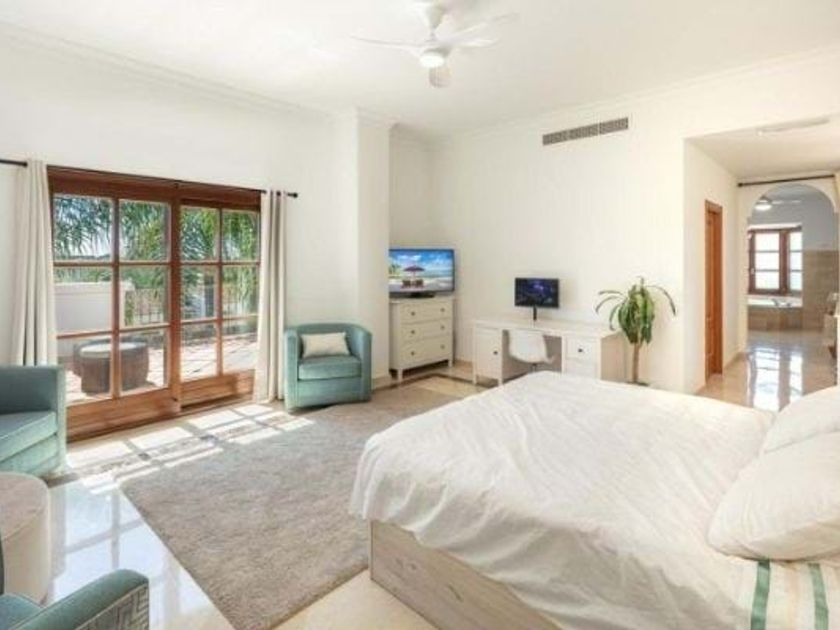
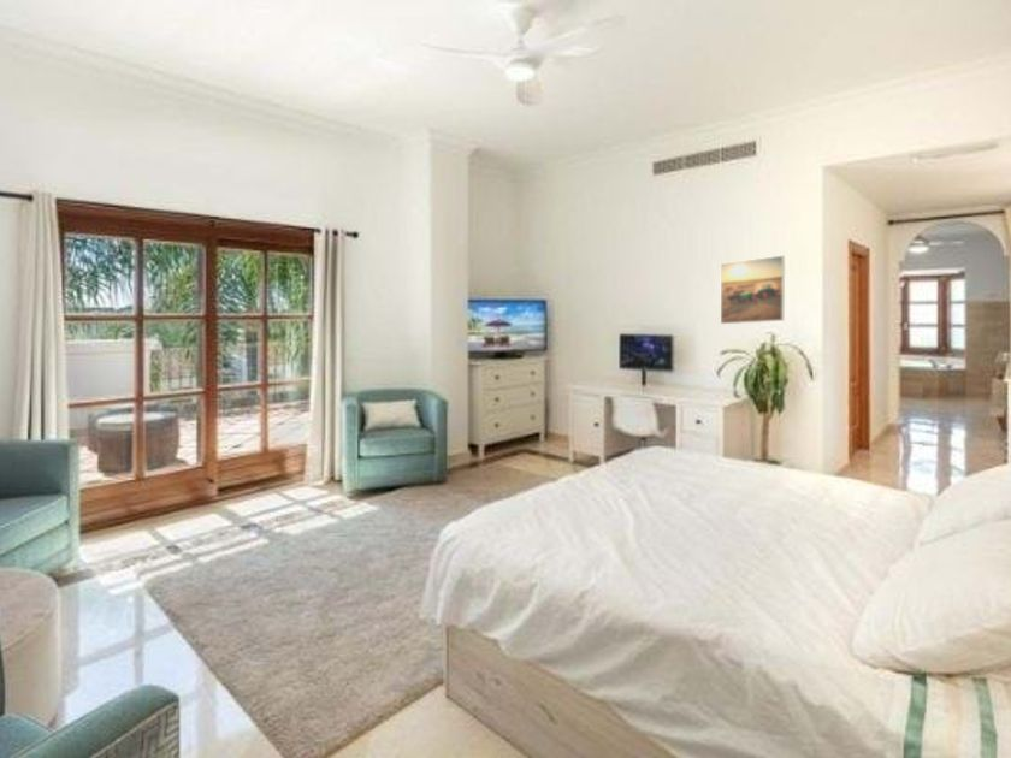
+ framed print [720,254,786,325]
